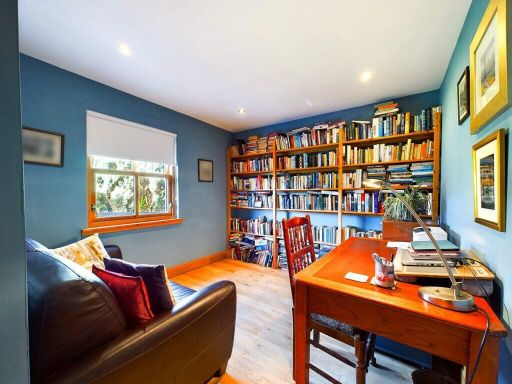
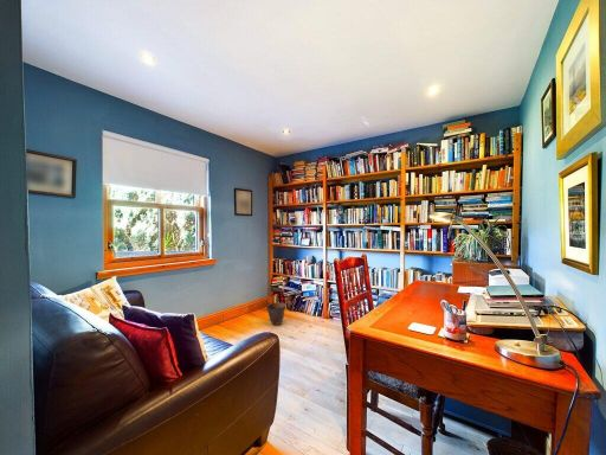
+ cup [265,301,286,327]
